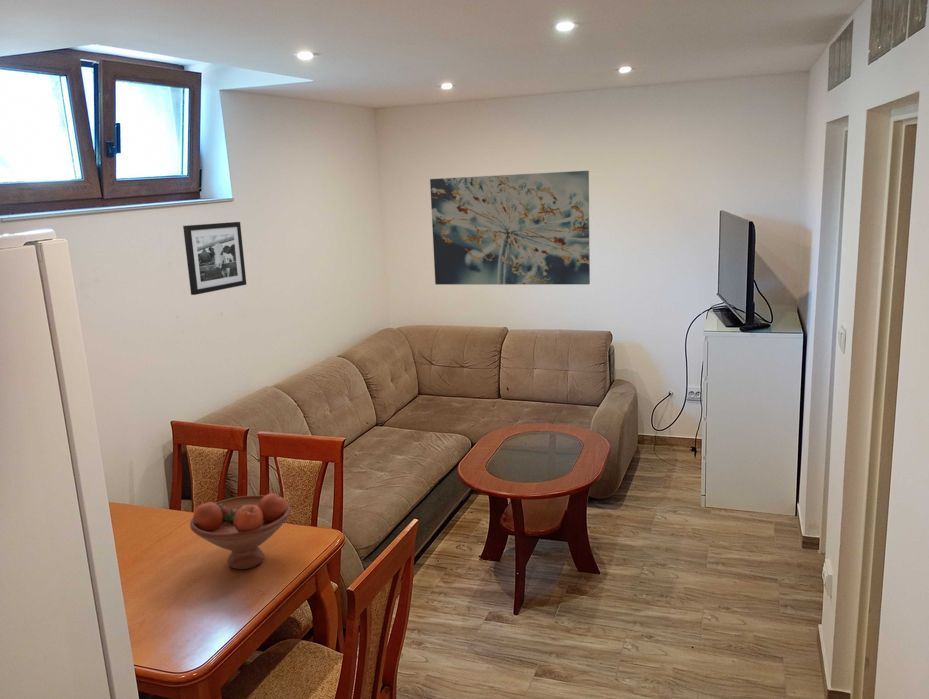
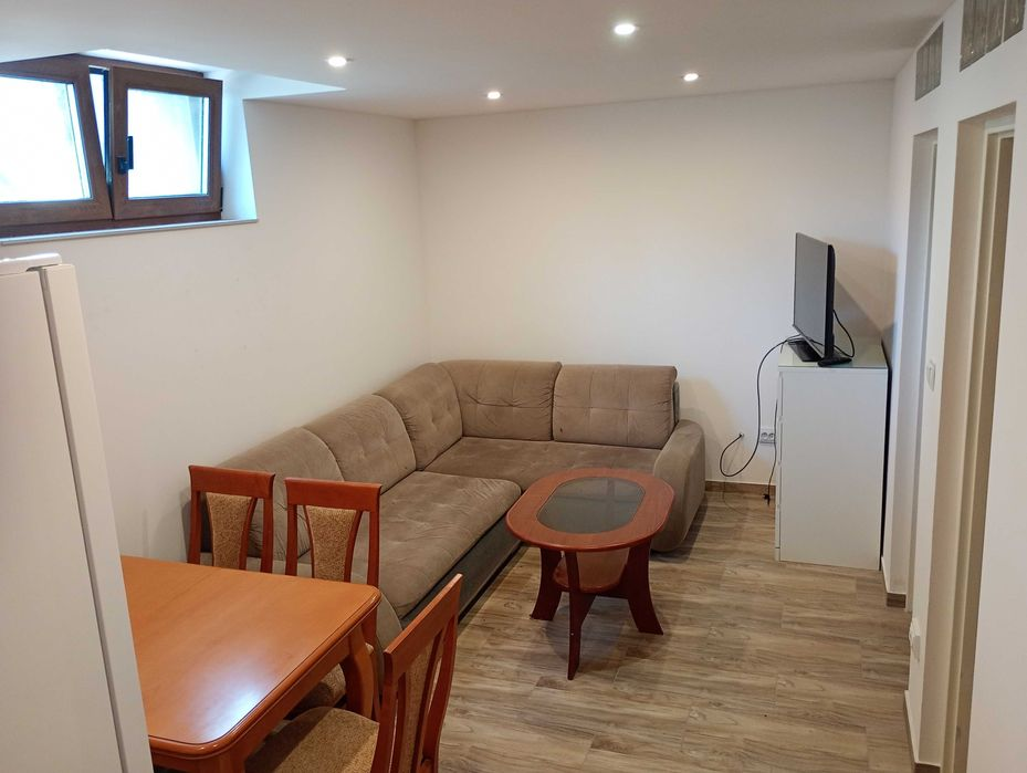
- fruit bowl [189,492,292,570]
- wall art [429,170,591,286]
- picture frame [182,221,247,296]
